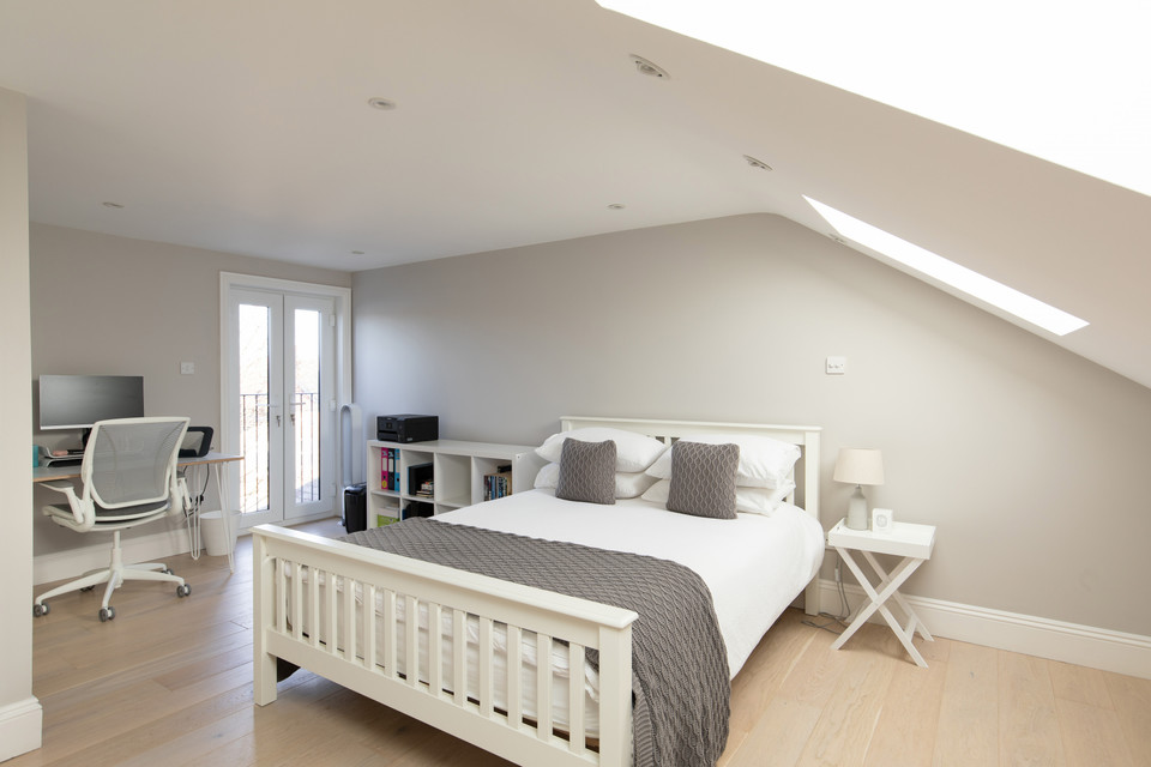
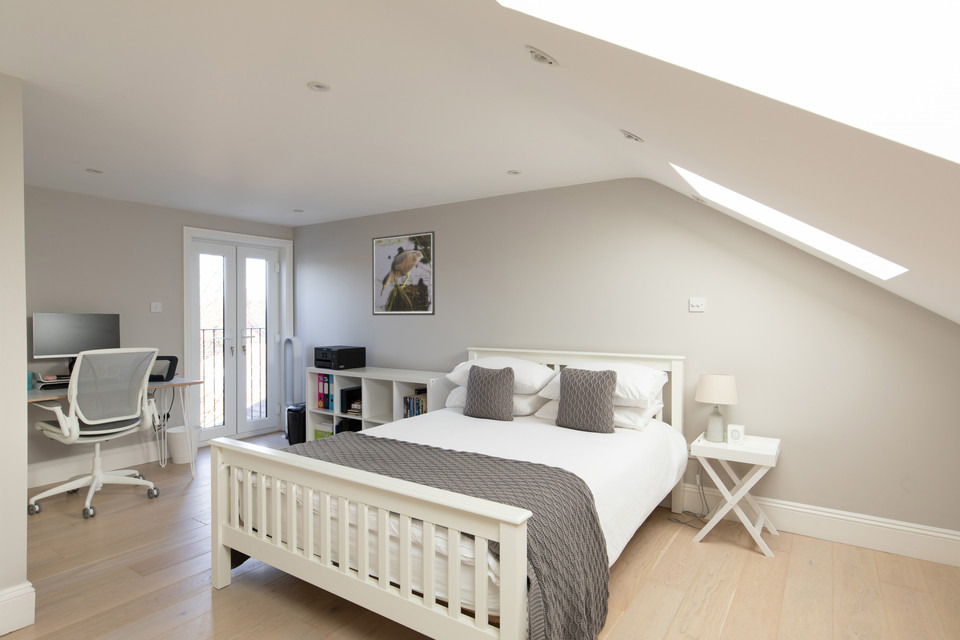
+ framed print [371,230,436,316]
